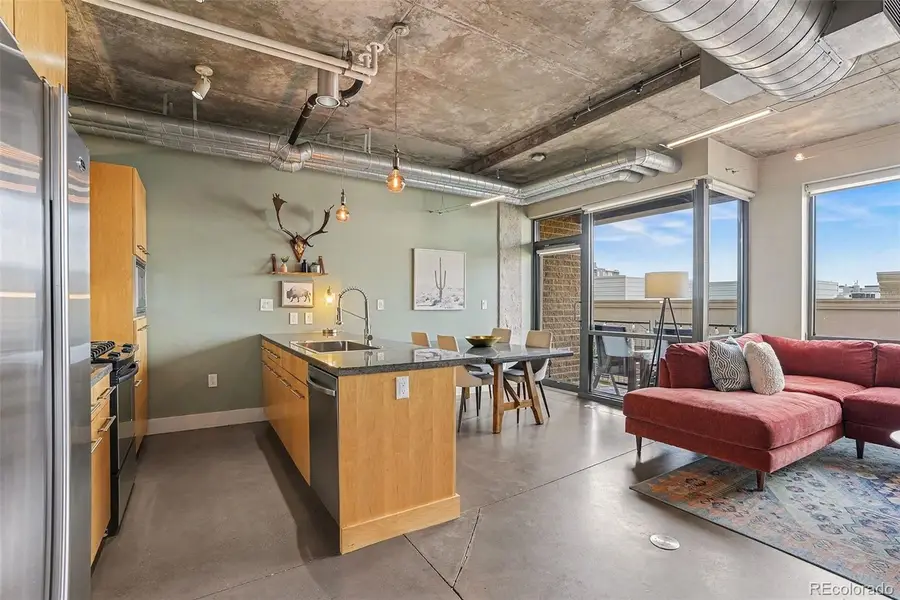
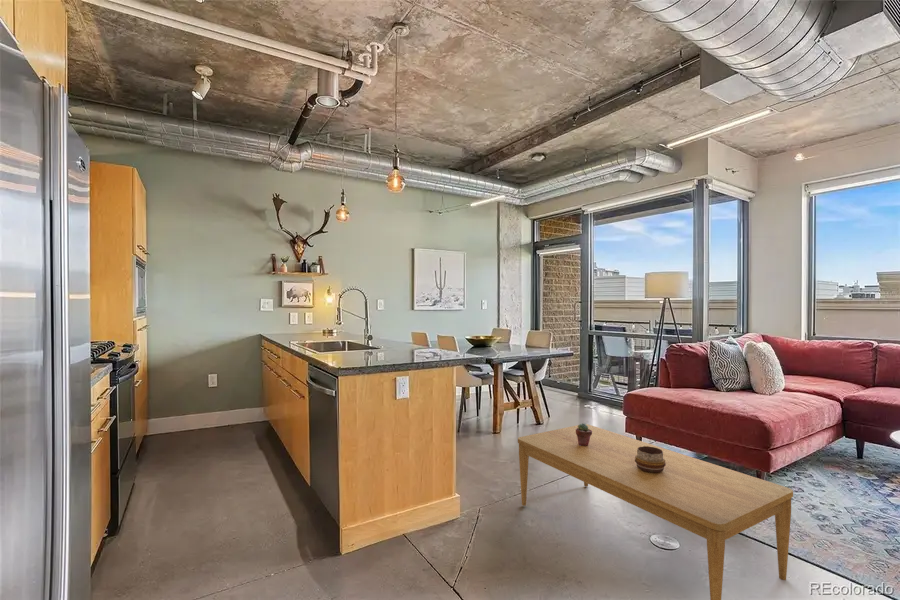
+ potted succulent [576,422,592,446]
+ coffee table [517,423,794,600]
+ decorative bowl [635,446,666,473]
